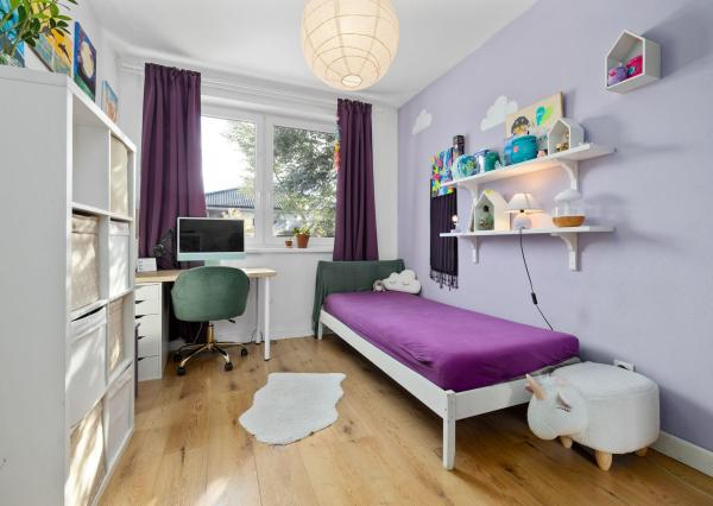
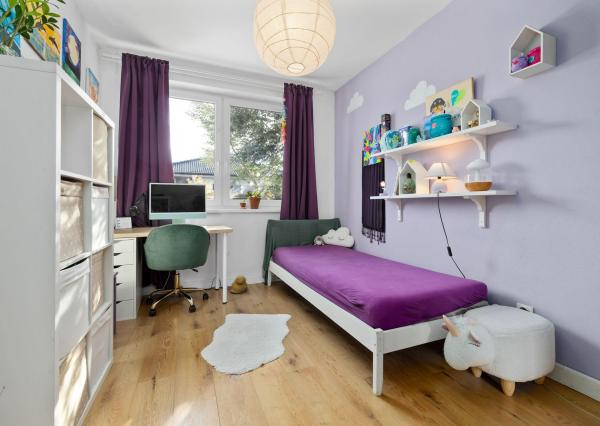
+ rubber duck [229,274,248,294]
